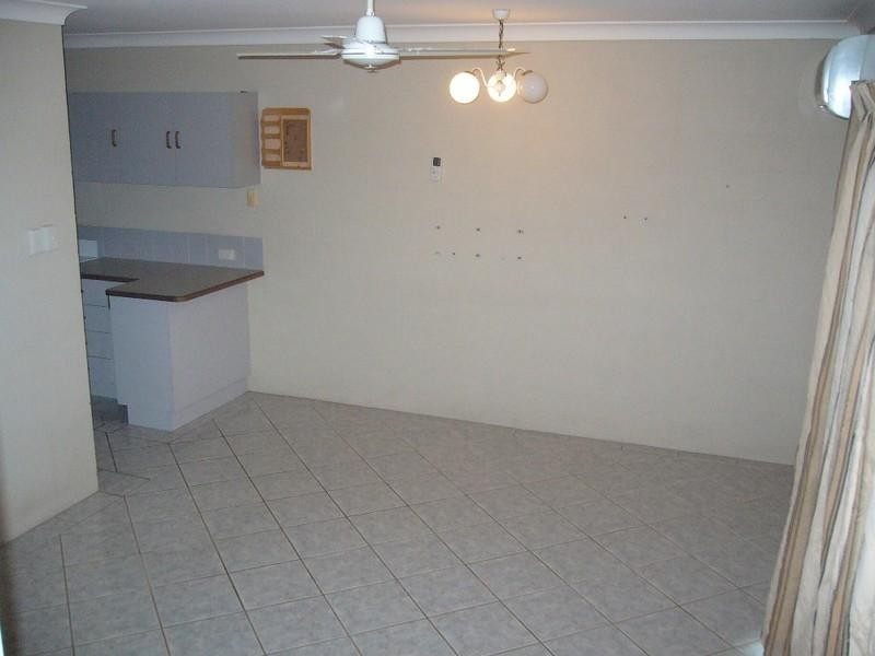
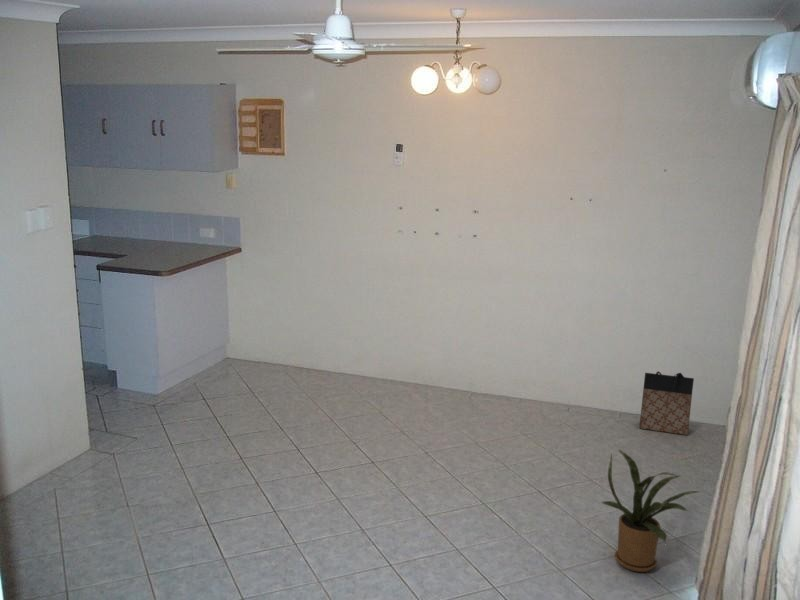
+ bag [639,370,695,436]
+ house plant [601,448,699,573]
